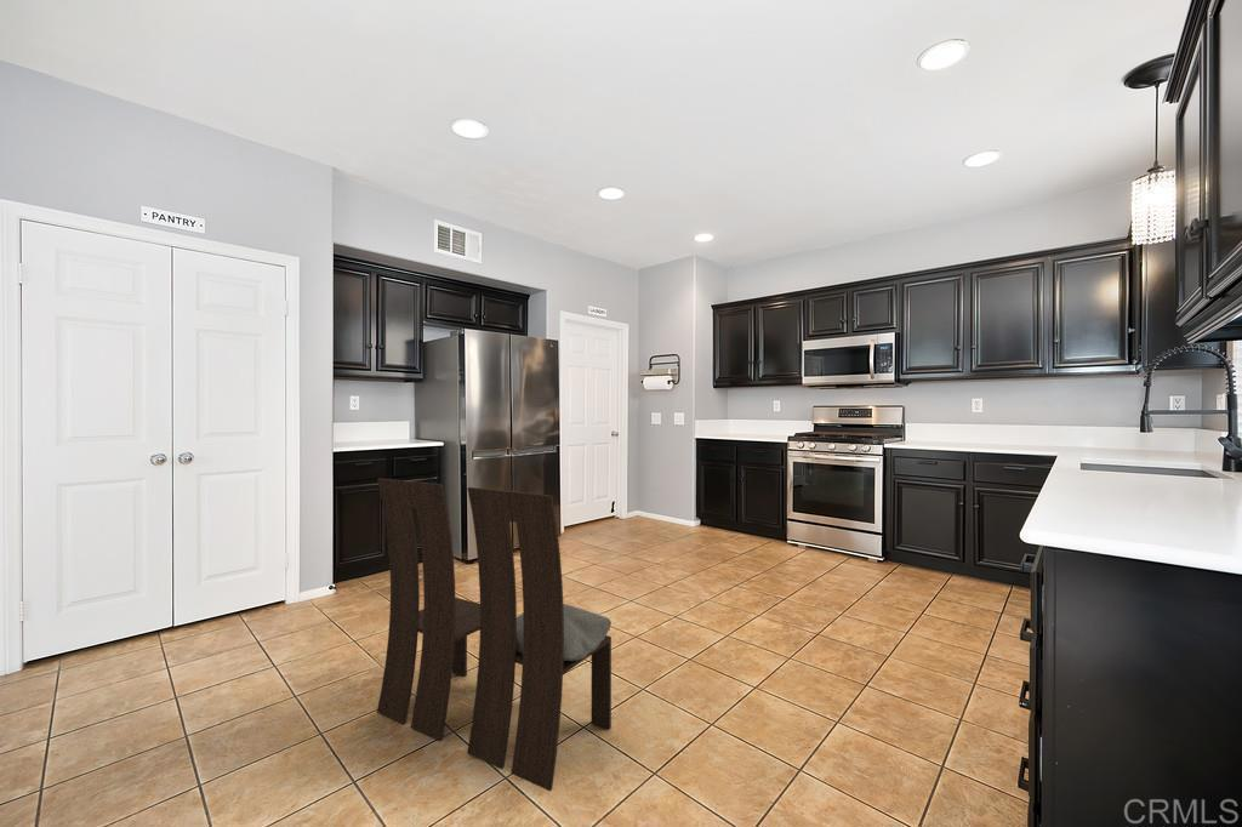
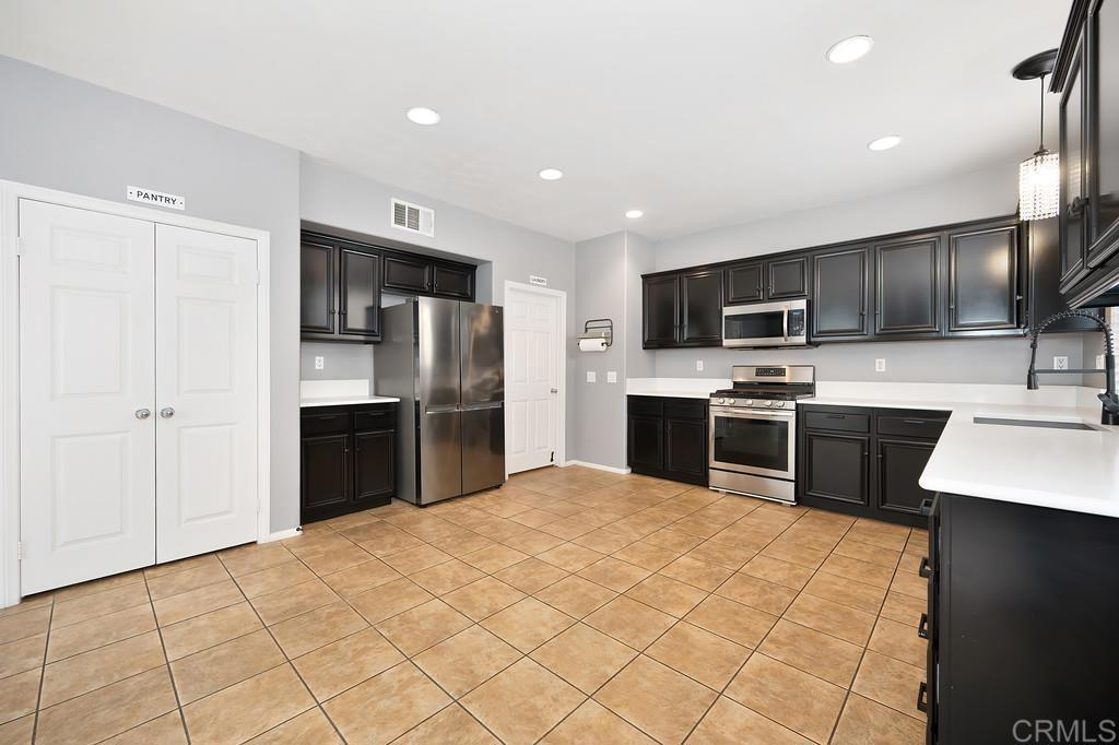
- dining chair [376,477,613,792]
